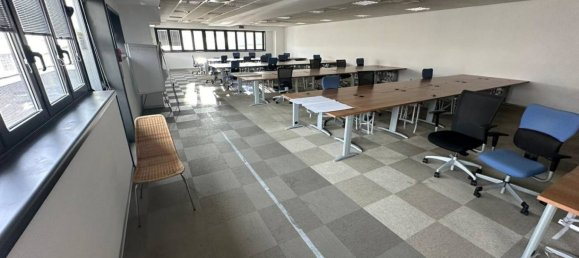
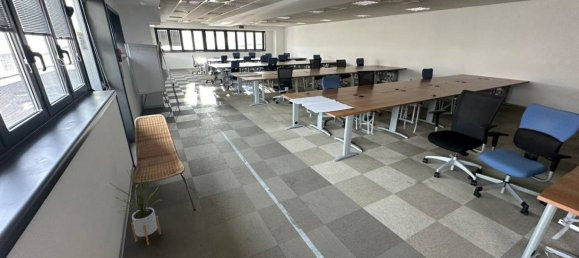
+ house plant [109,167,164,246]
